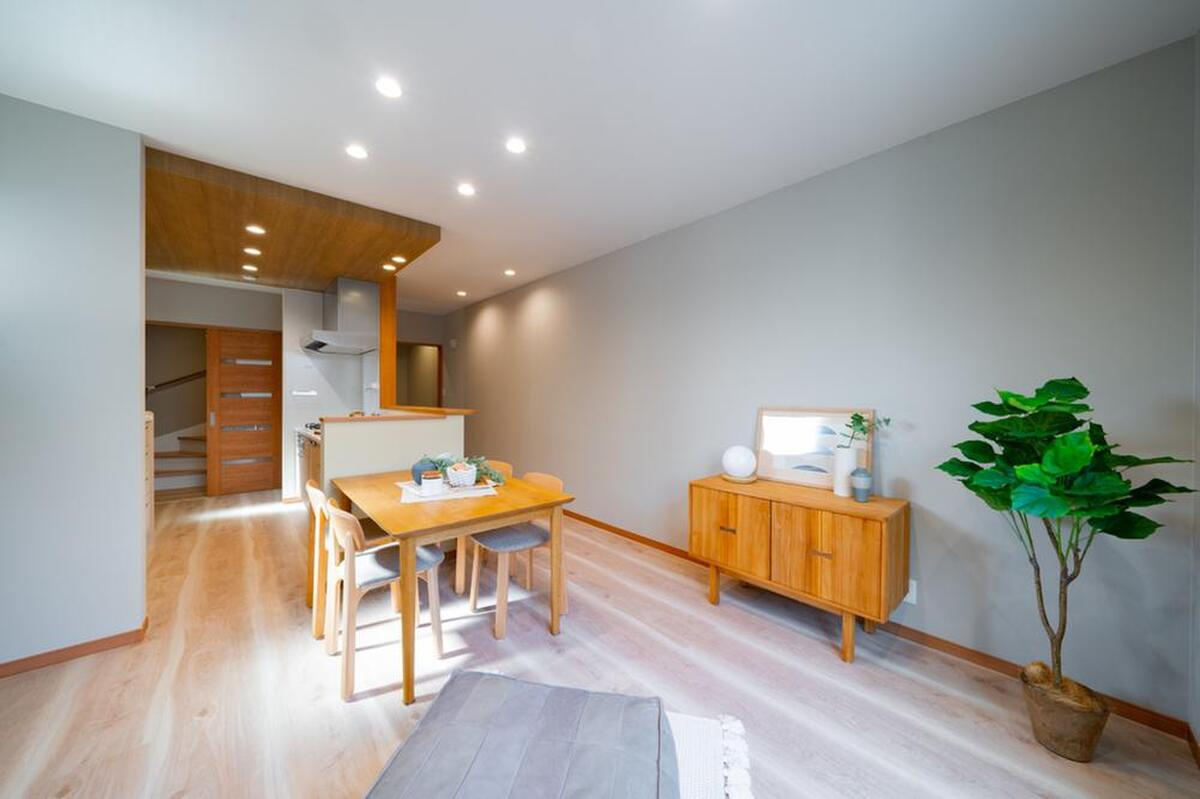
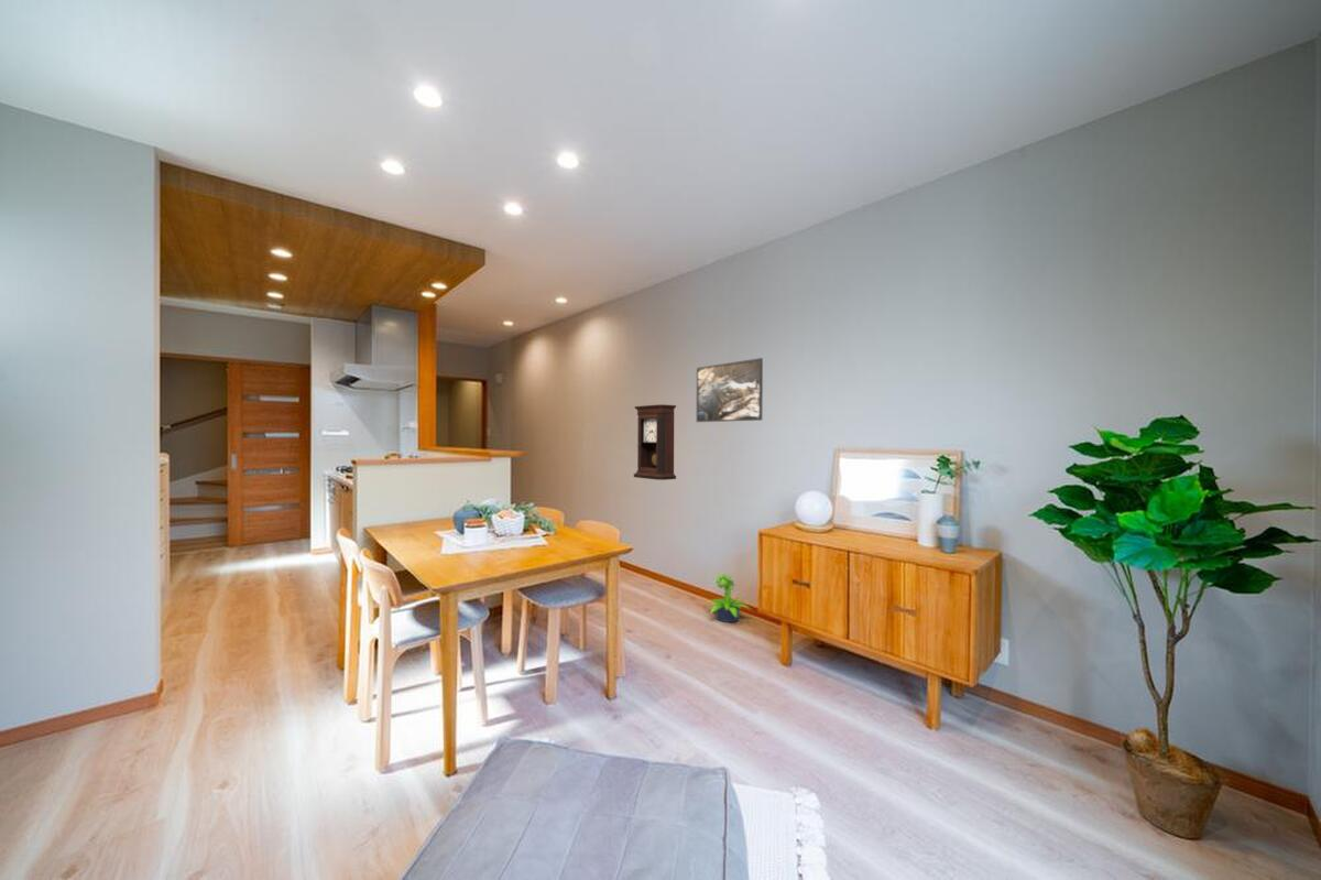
+ potted plant [705,573,751,623]
+ pendulum clock [633,403,677,481]
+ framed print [696,357,764,423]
